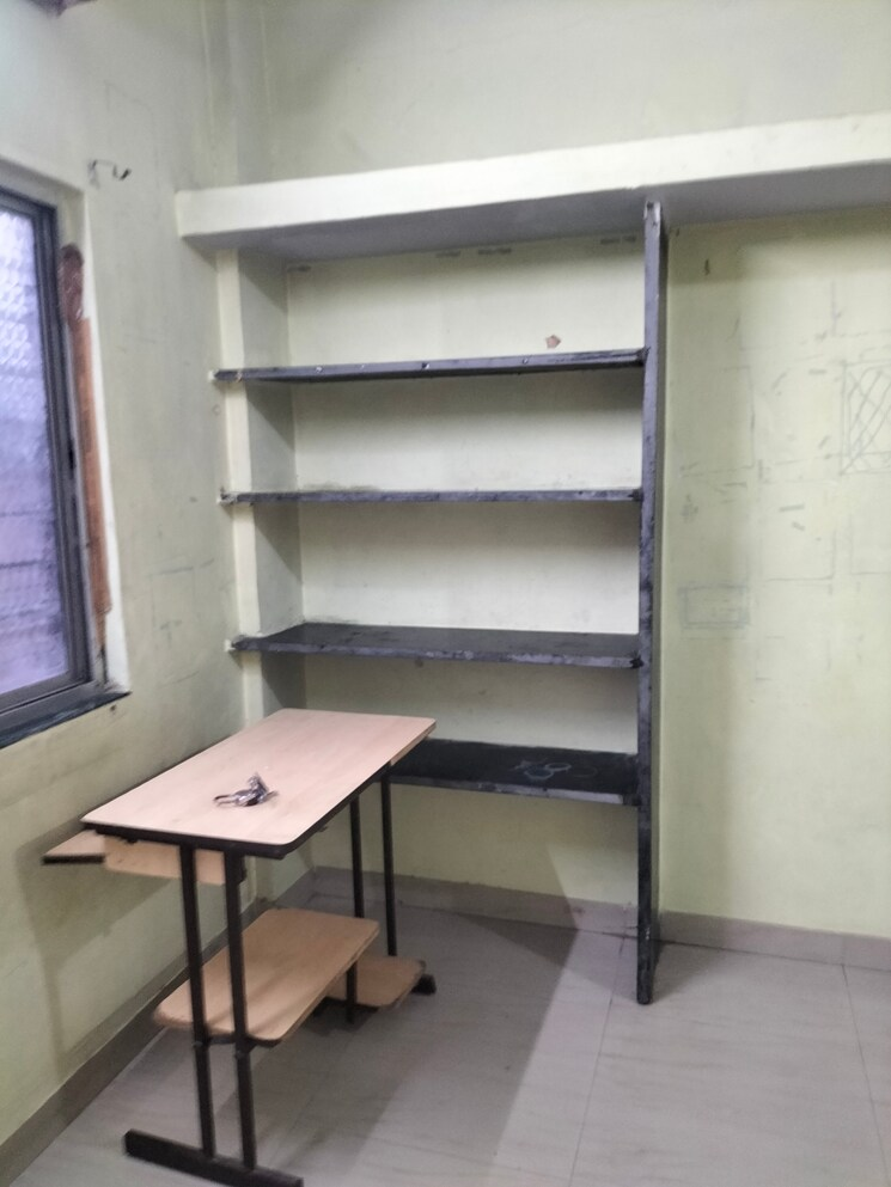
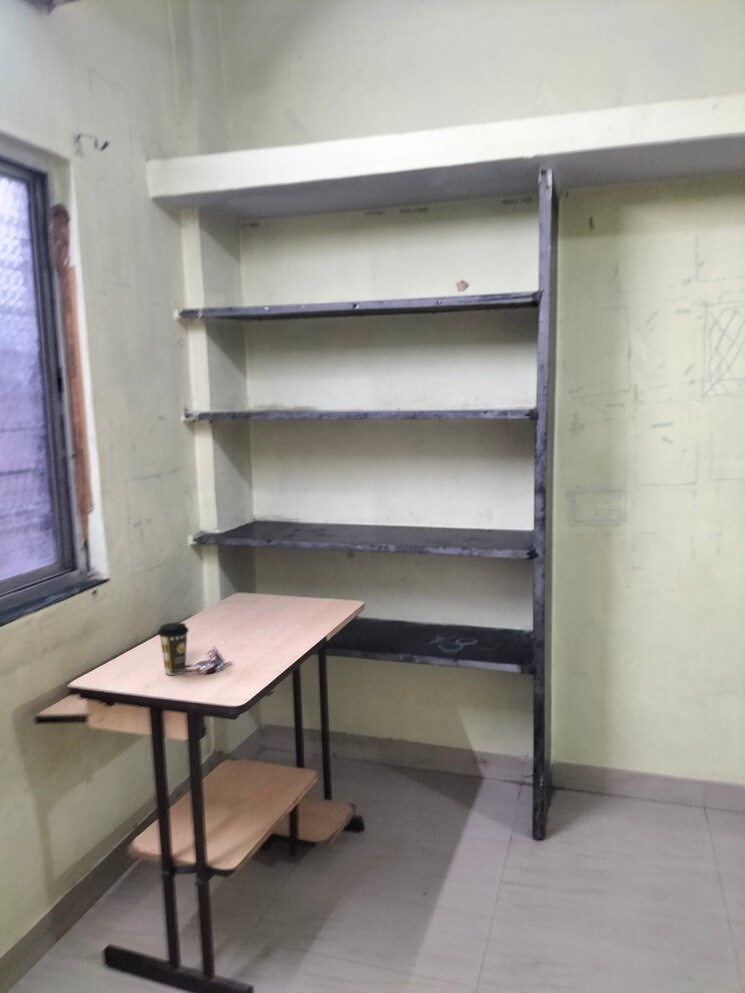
+ coffee cup [157,622,190,676]
